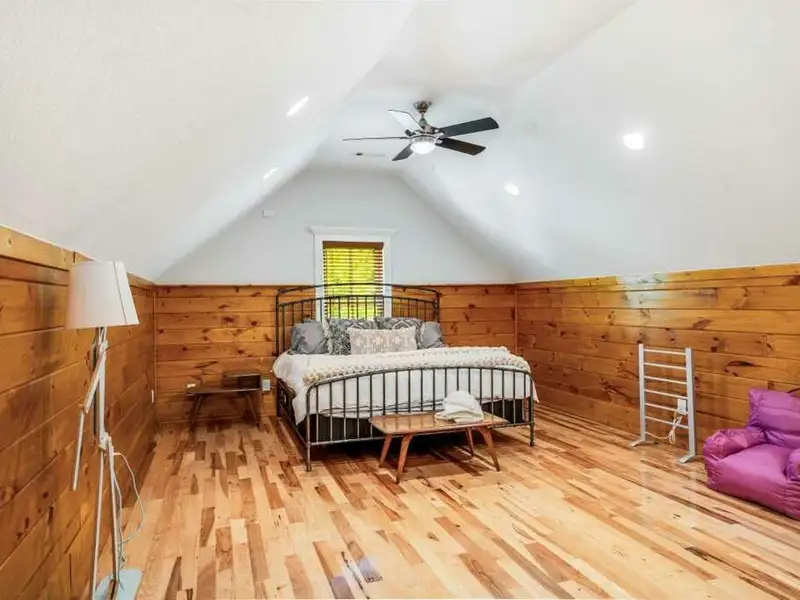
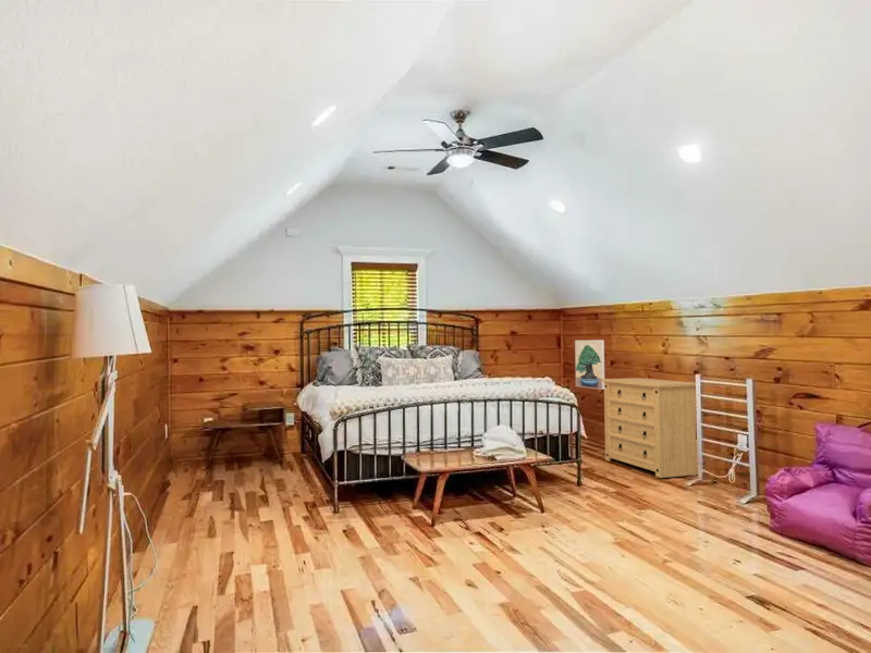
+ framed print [574,338,605,391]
+ dresser [601,377,703,479]
